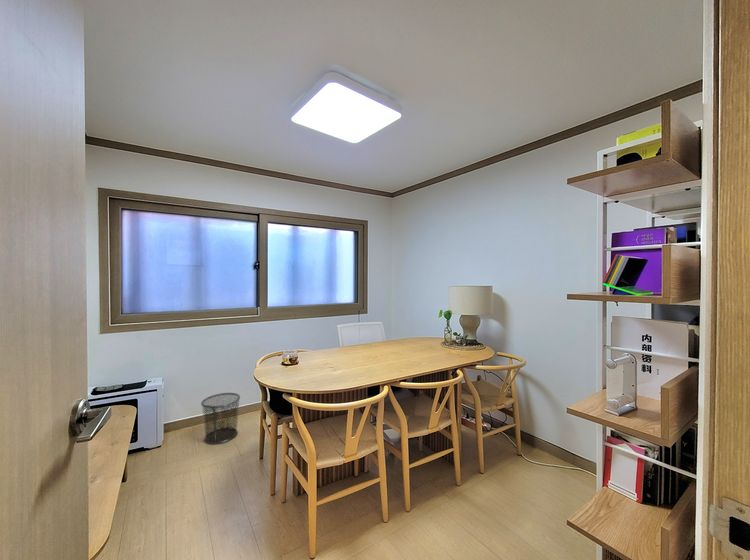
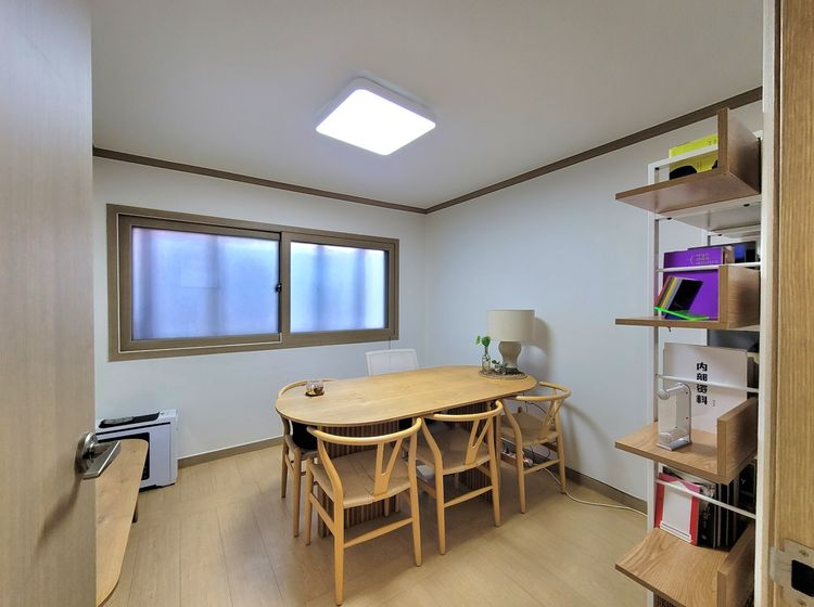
- waste bin [200,392,241,445]
